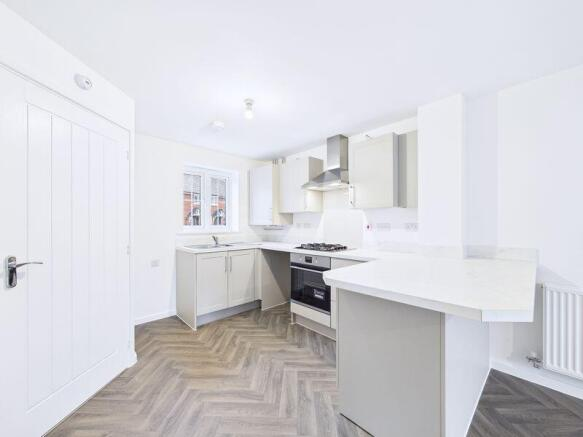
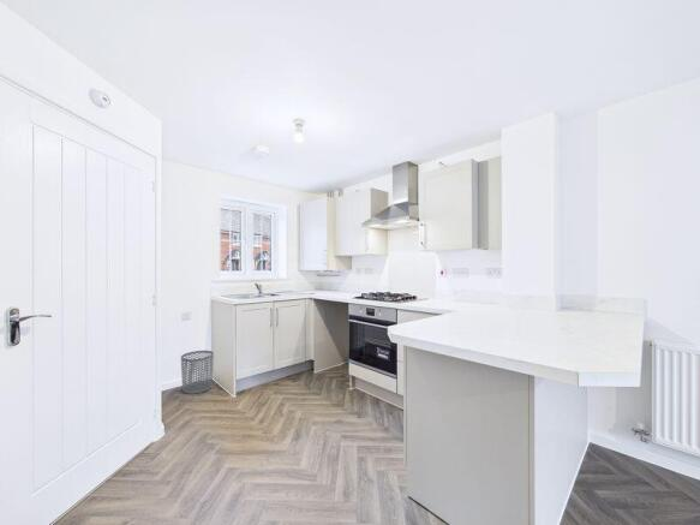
+ waste bin [180,350,215,395]
